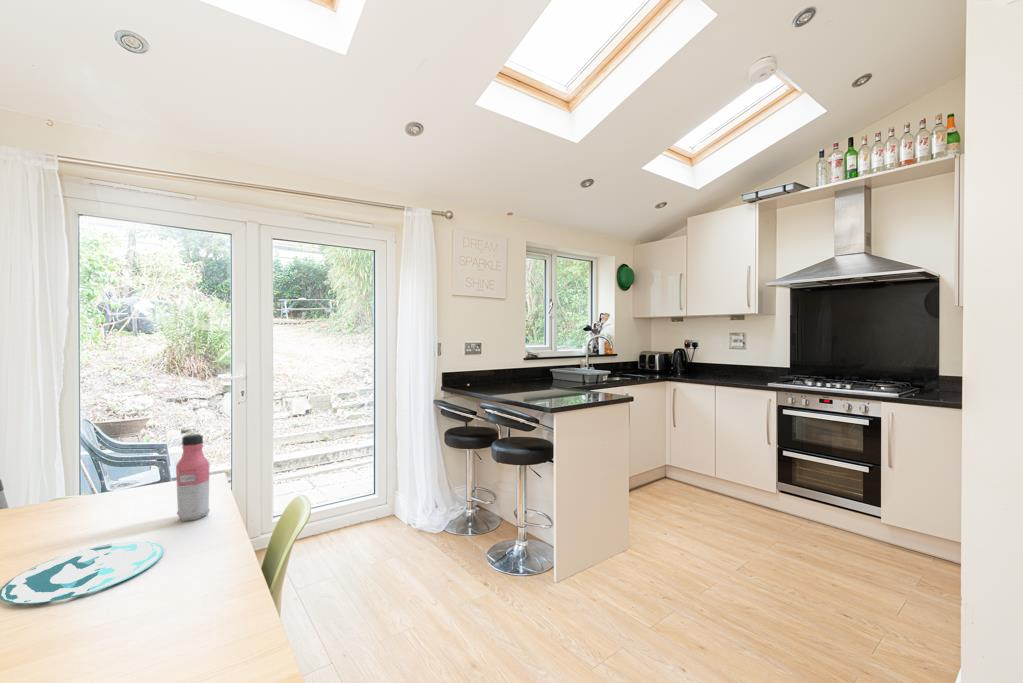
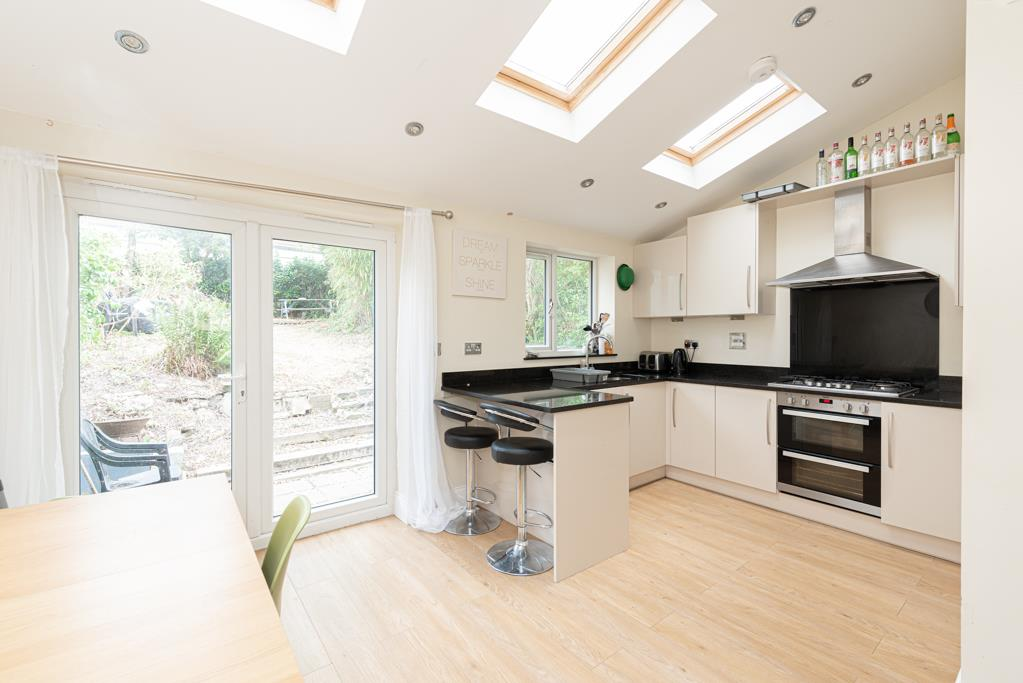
- water bottle [175,433,211,522]
- plate [0,541,164,605]
